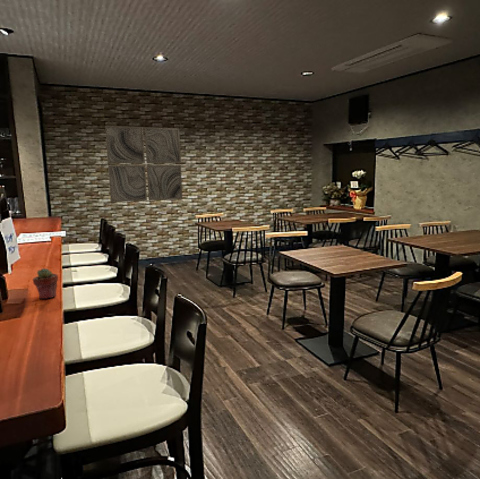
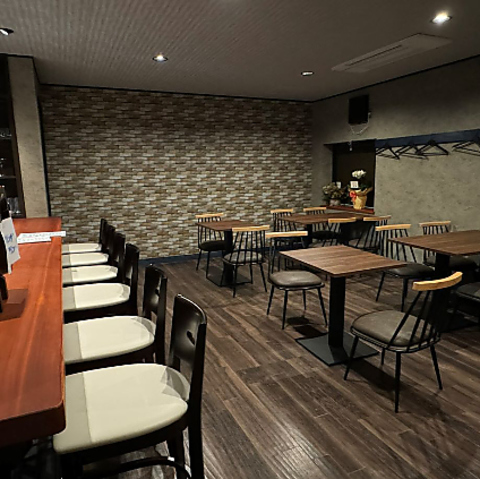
- wall art [104,125,183,203]
- potted succulent [32,267,59,300]
